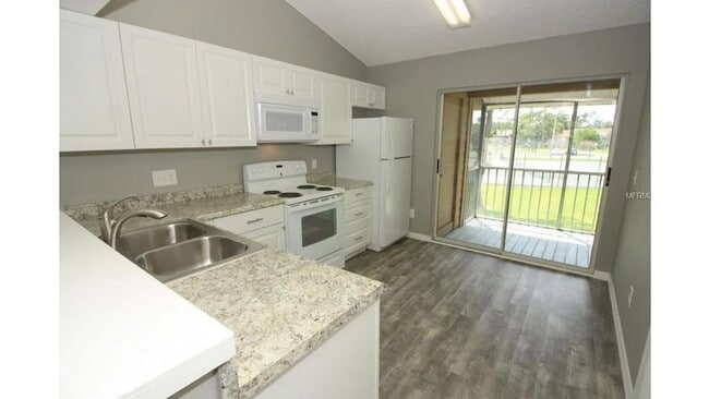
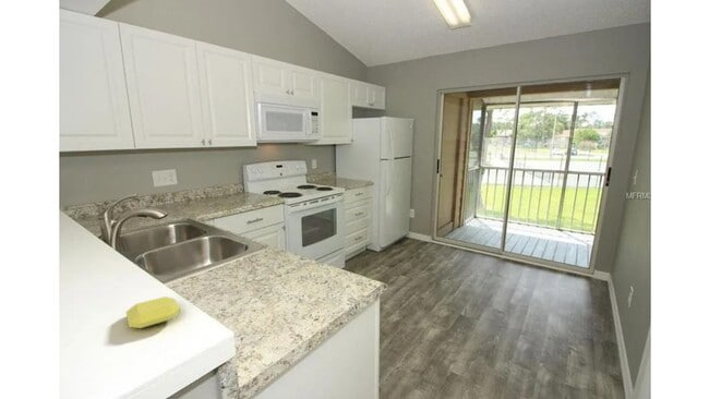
+ soap bar [125,295,181,329]
